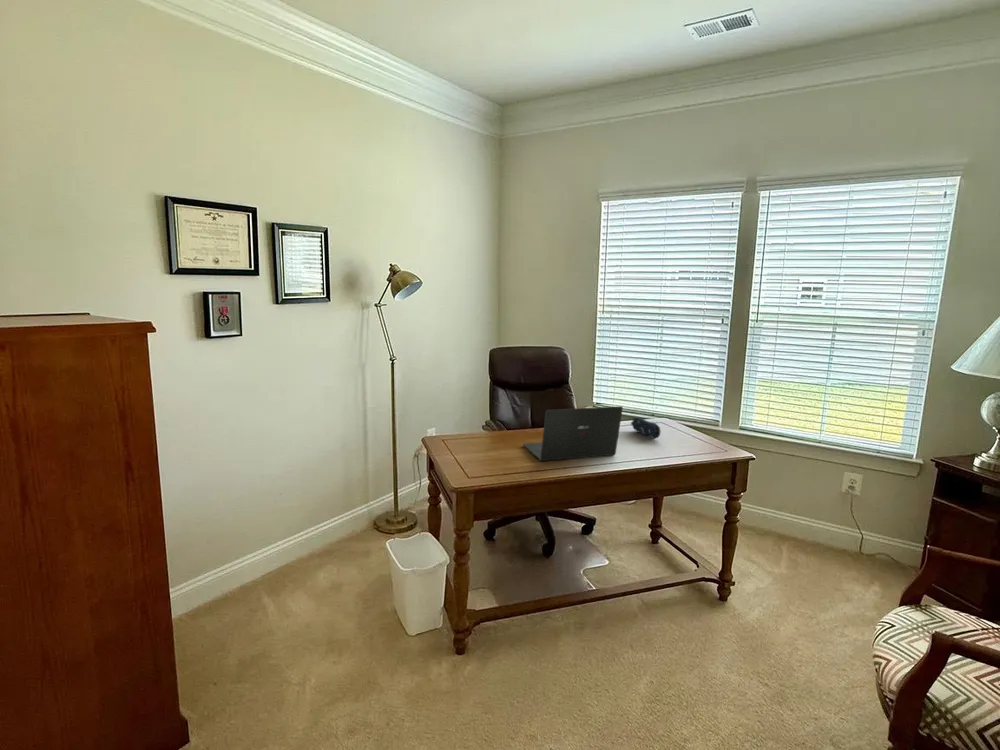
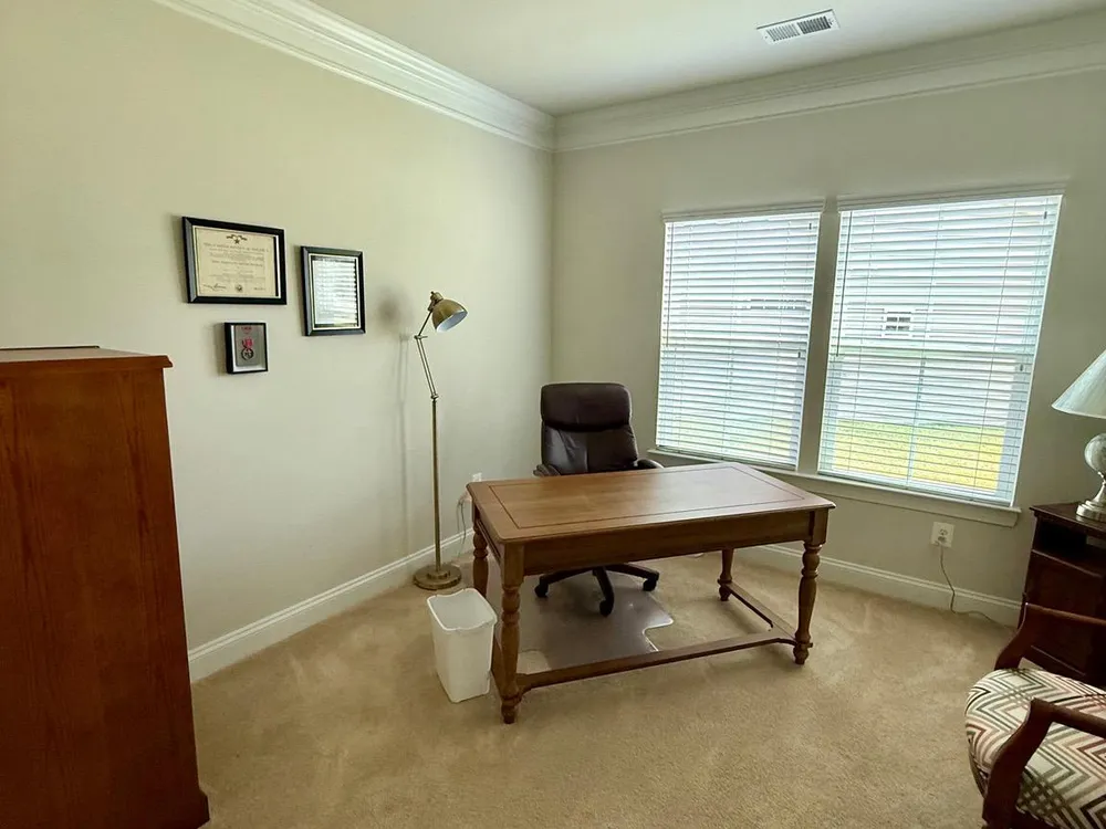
- pencil case [630,416,661,440]
- laptop [522,405,624,462]
